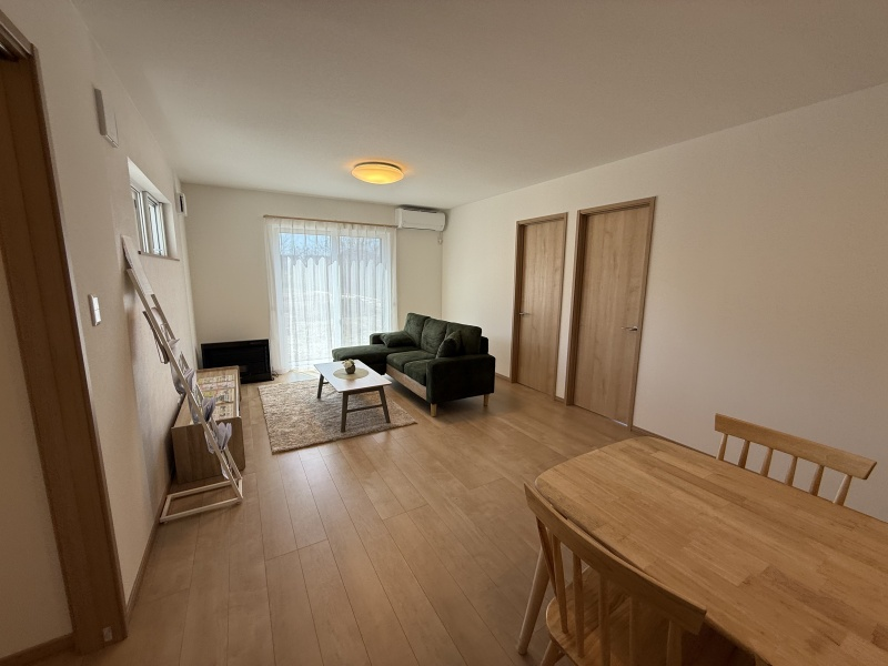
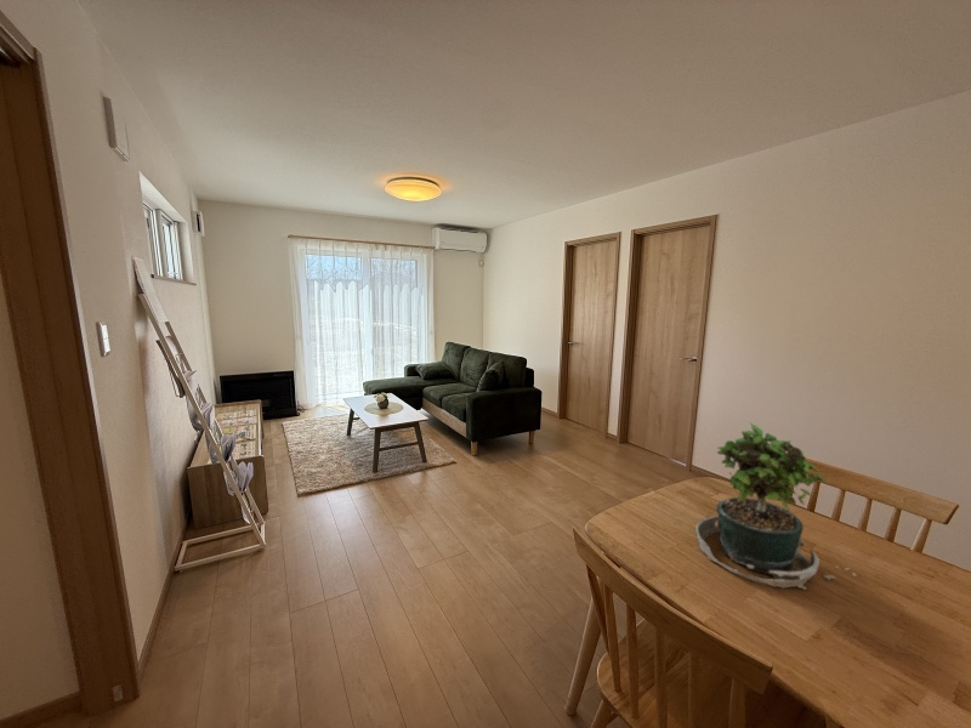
+ potted plant [694,422,858,591]
